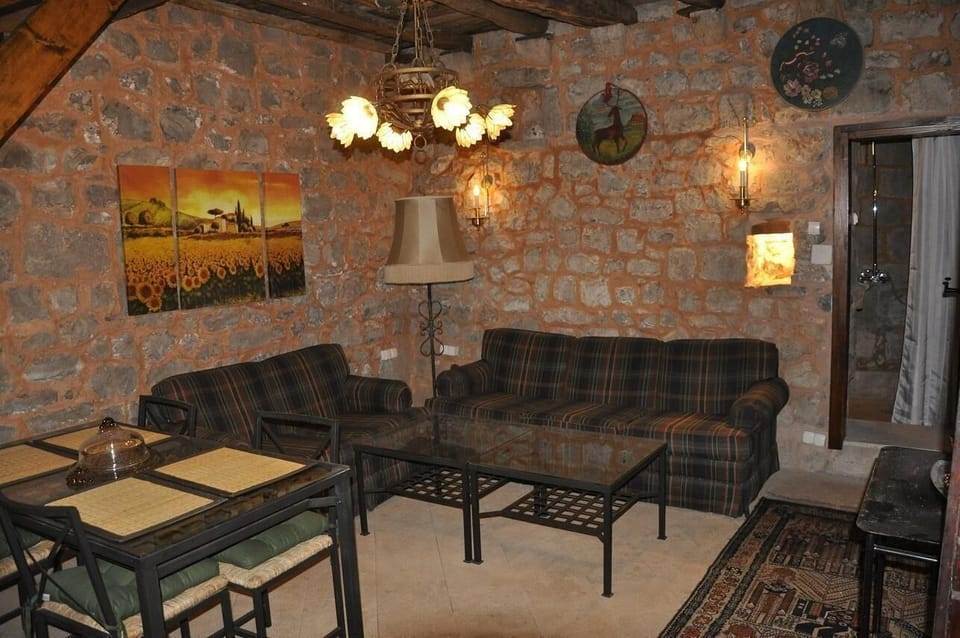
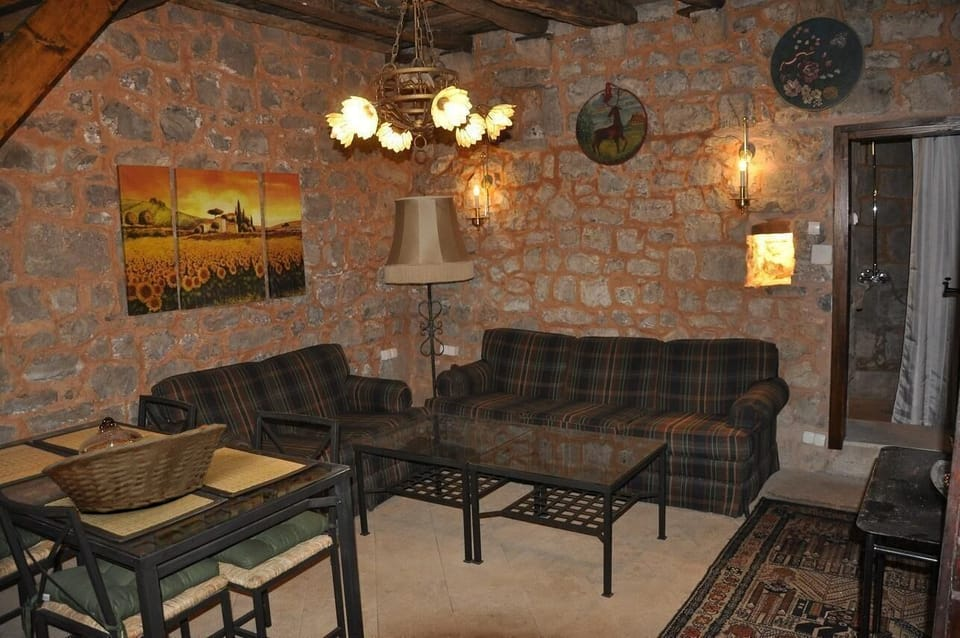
+ fruit basket [40,423,227,513]
